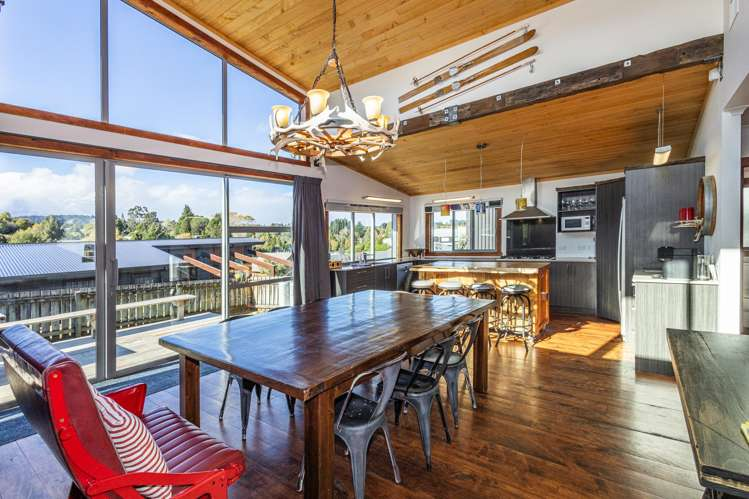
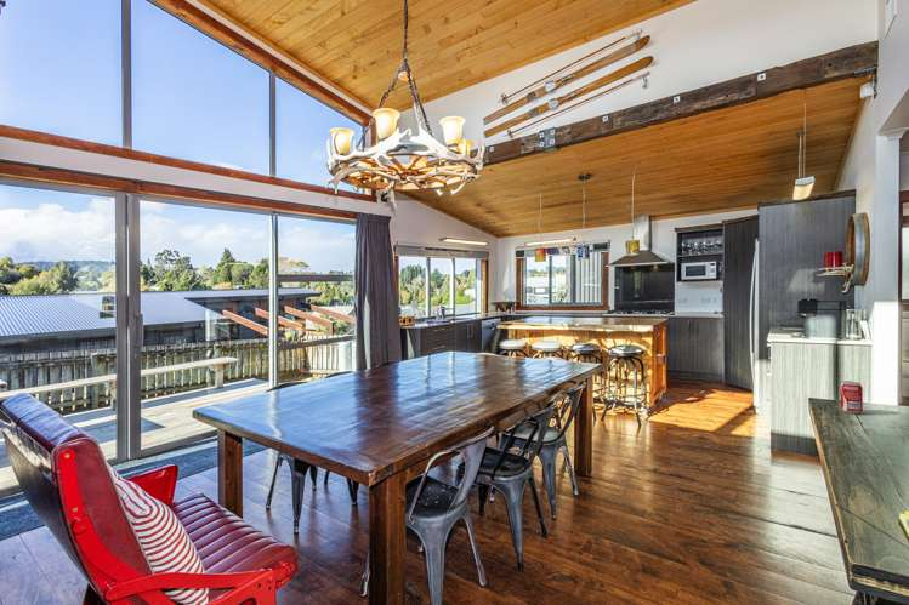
+ beverage can [840,379,864,415]
